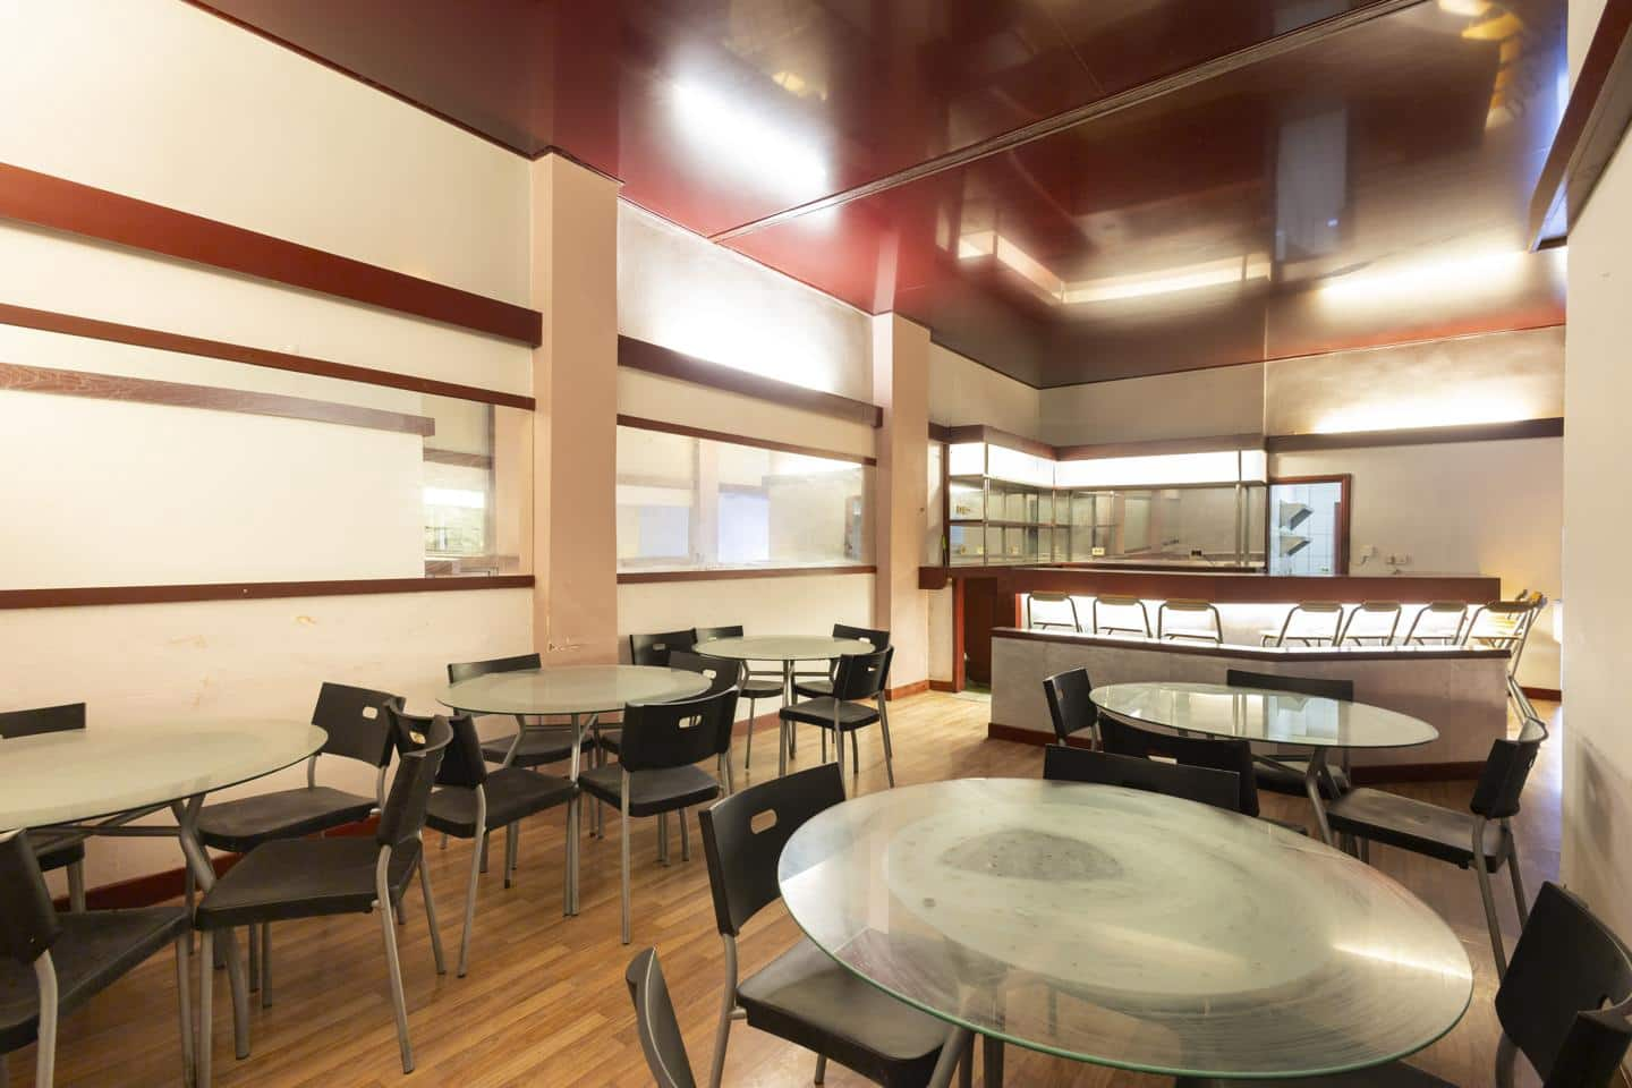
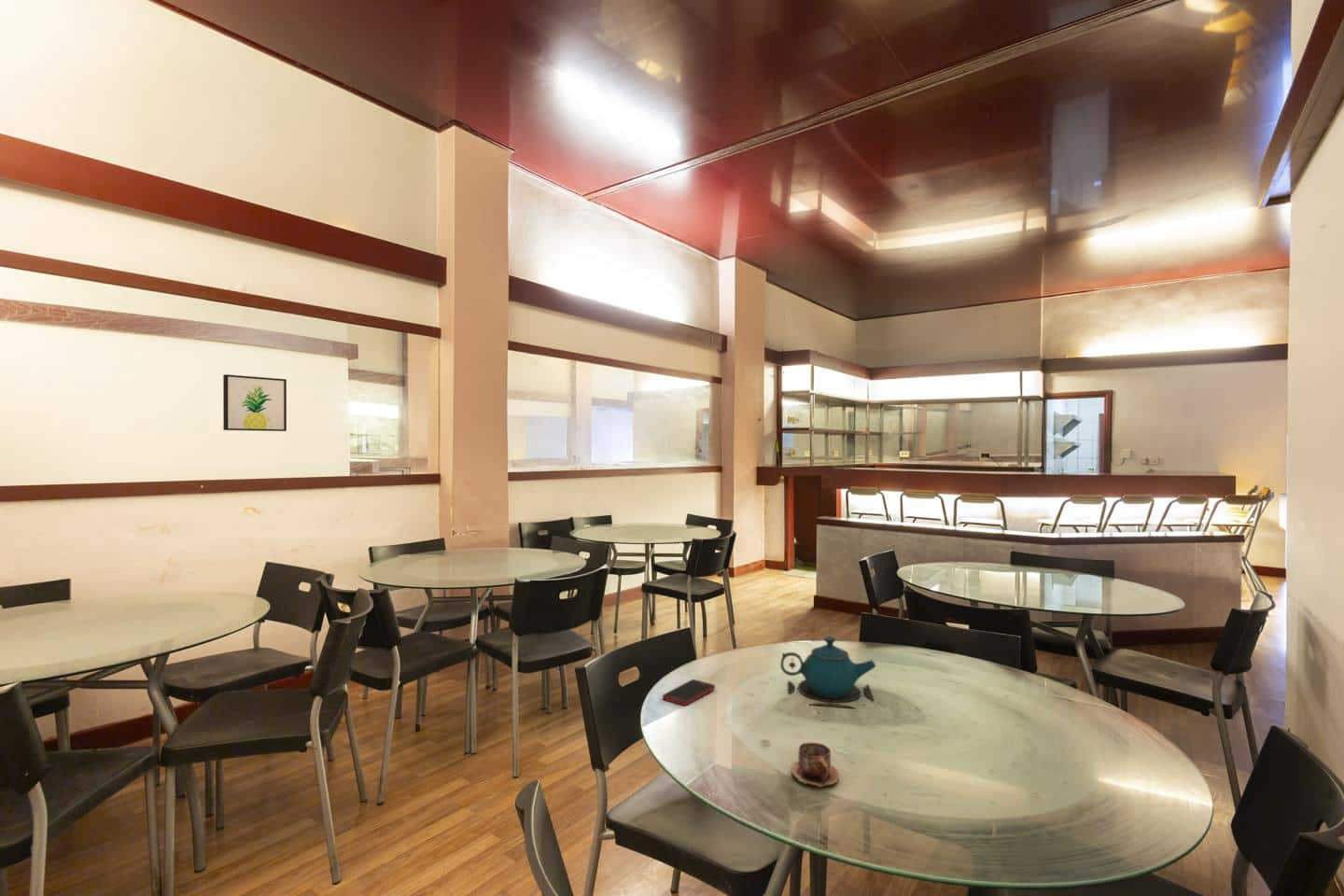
+ cup [791,742,840,789]
+ cell phone [662,679,716,707]
+ wall art [222,373,287,432]
+ teapot [779,636,877,709]
